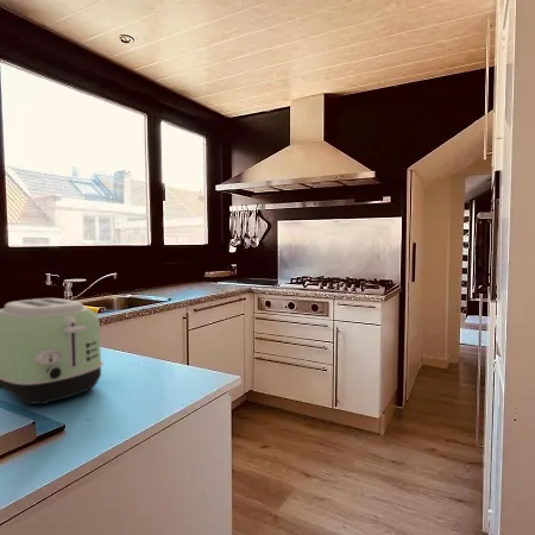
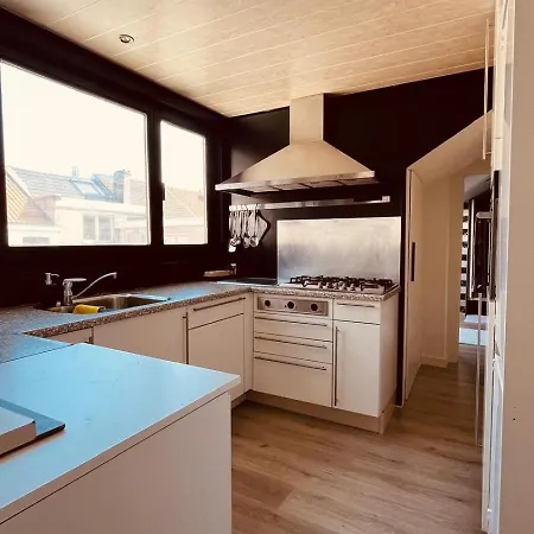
- toaster [0,297,105,405]
